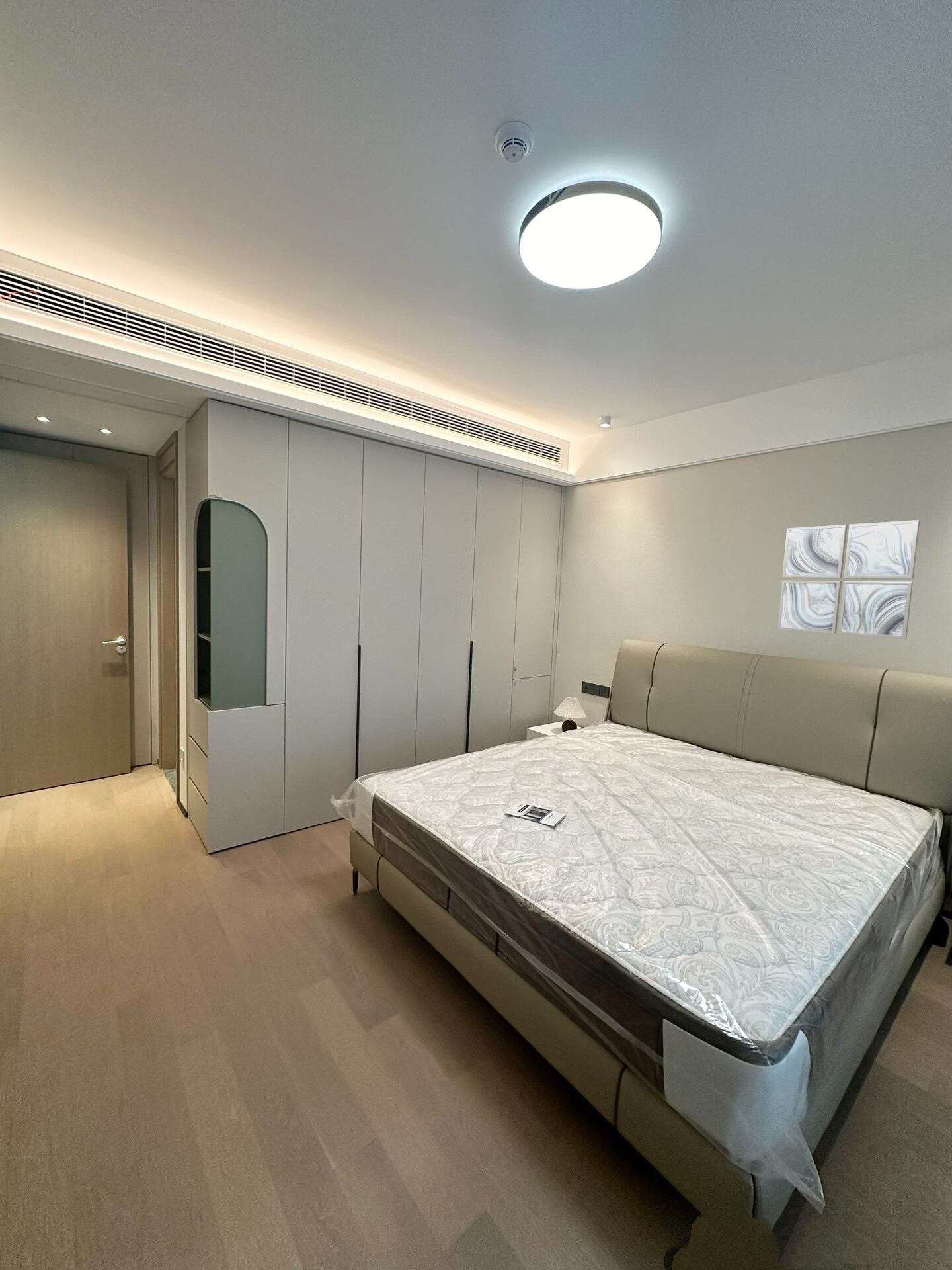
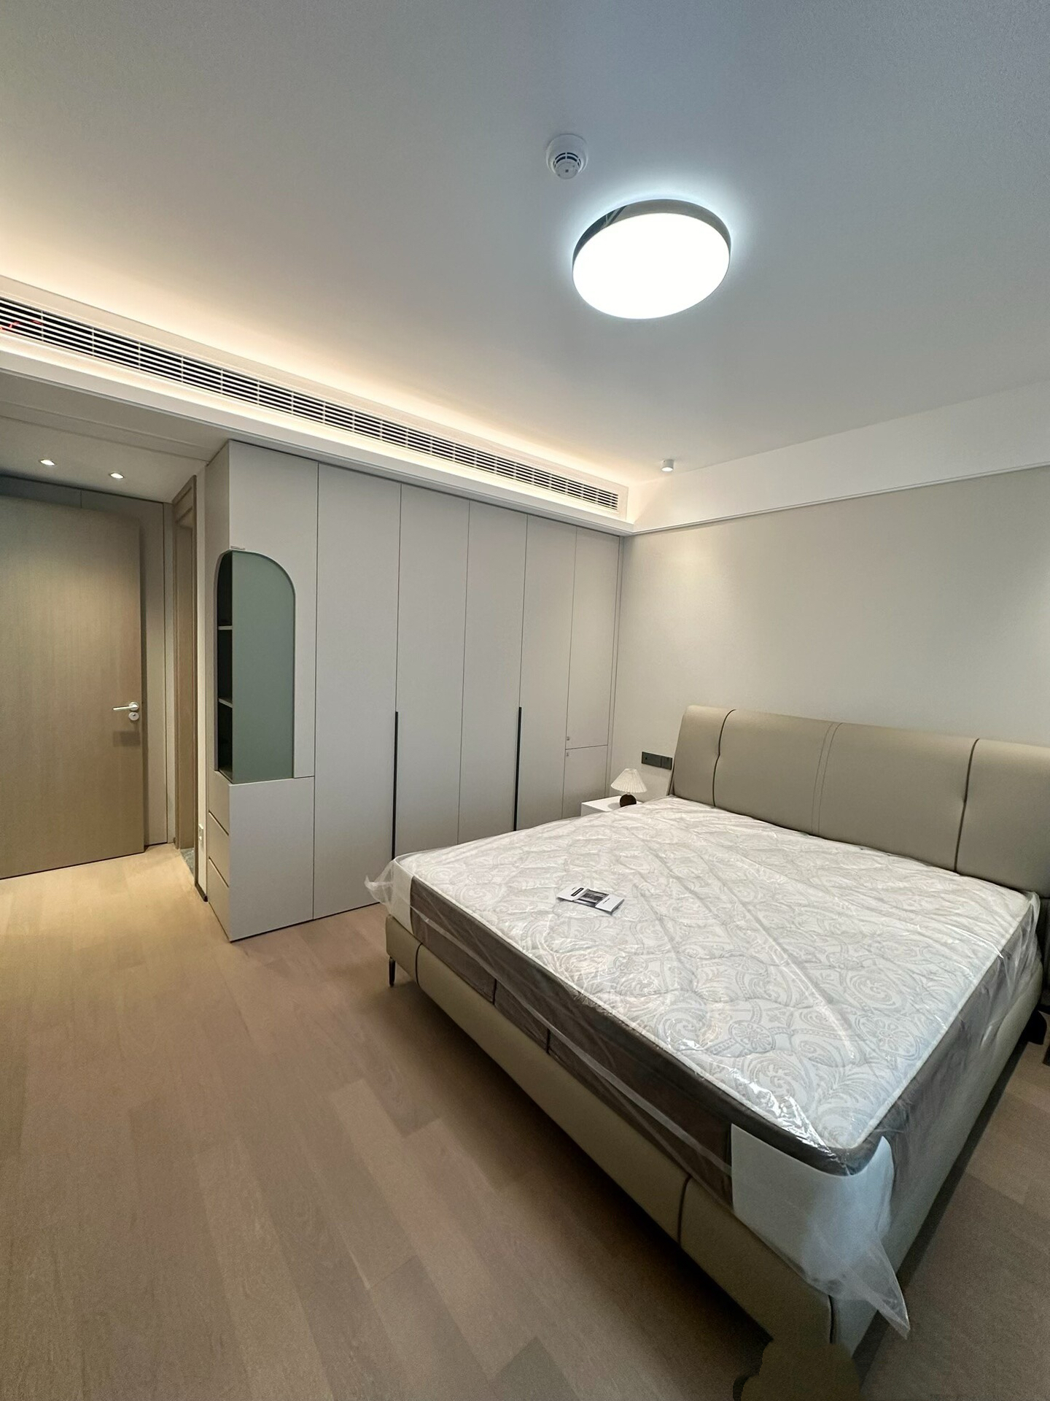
- wall art [777,519,920,640]
